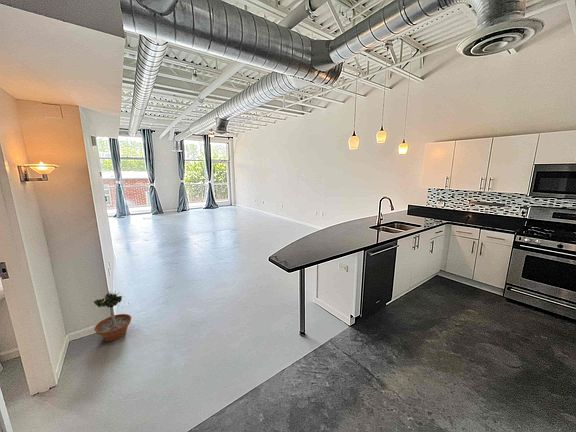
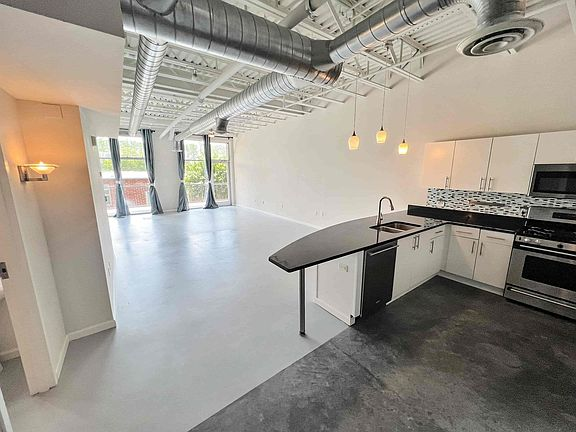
- potted tree [93,289,132,342]
